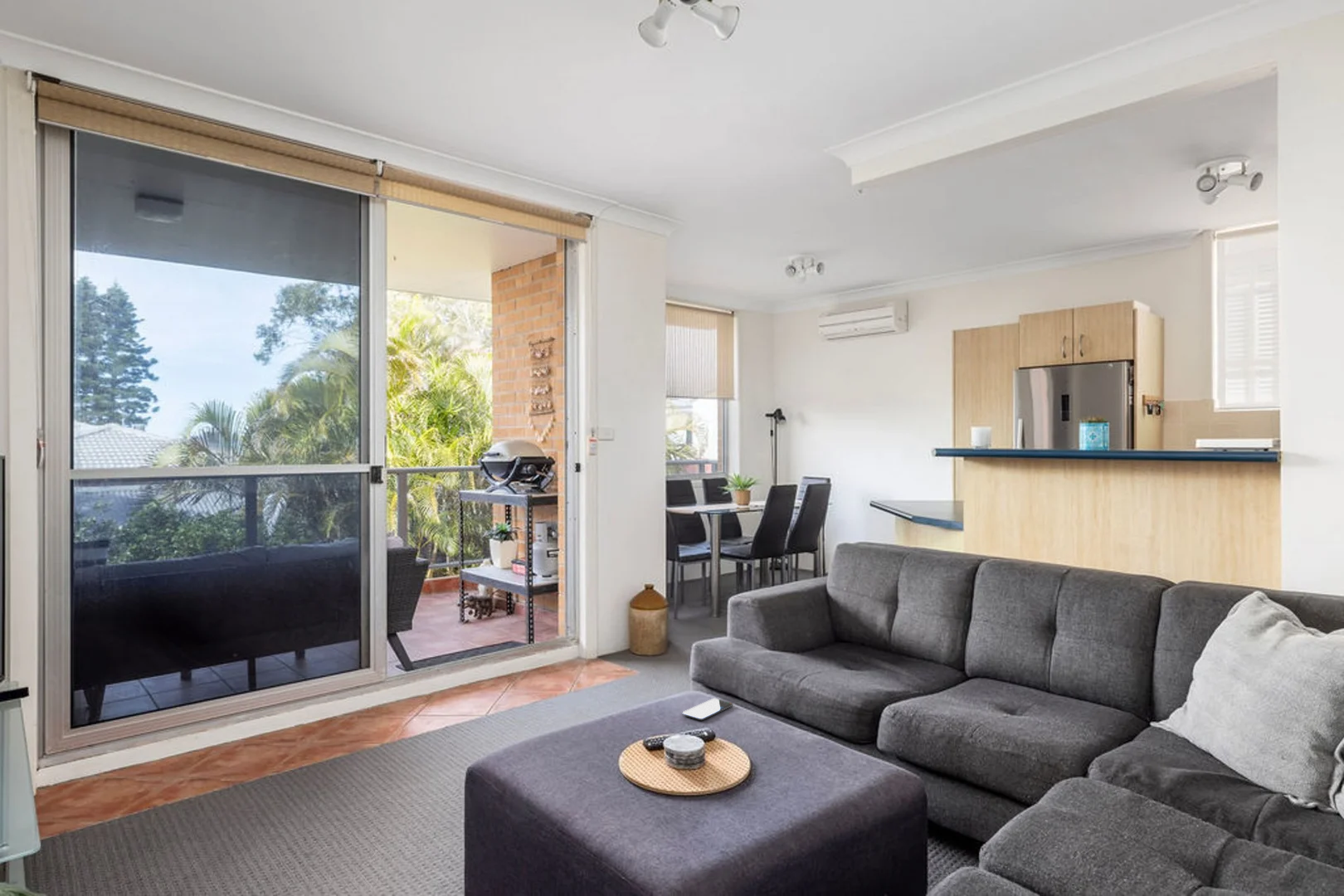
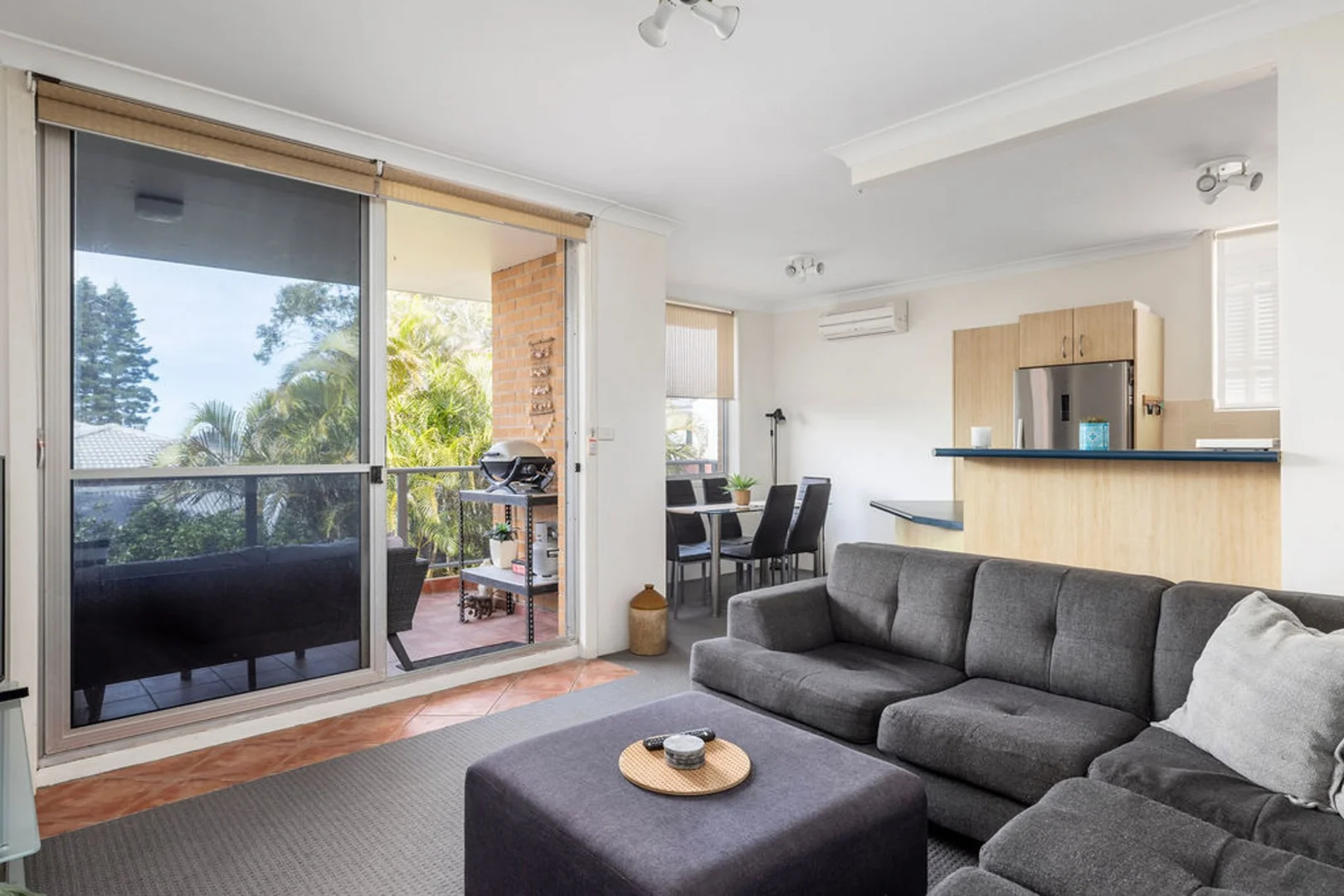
- smartphone [681,698,734,721]
